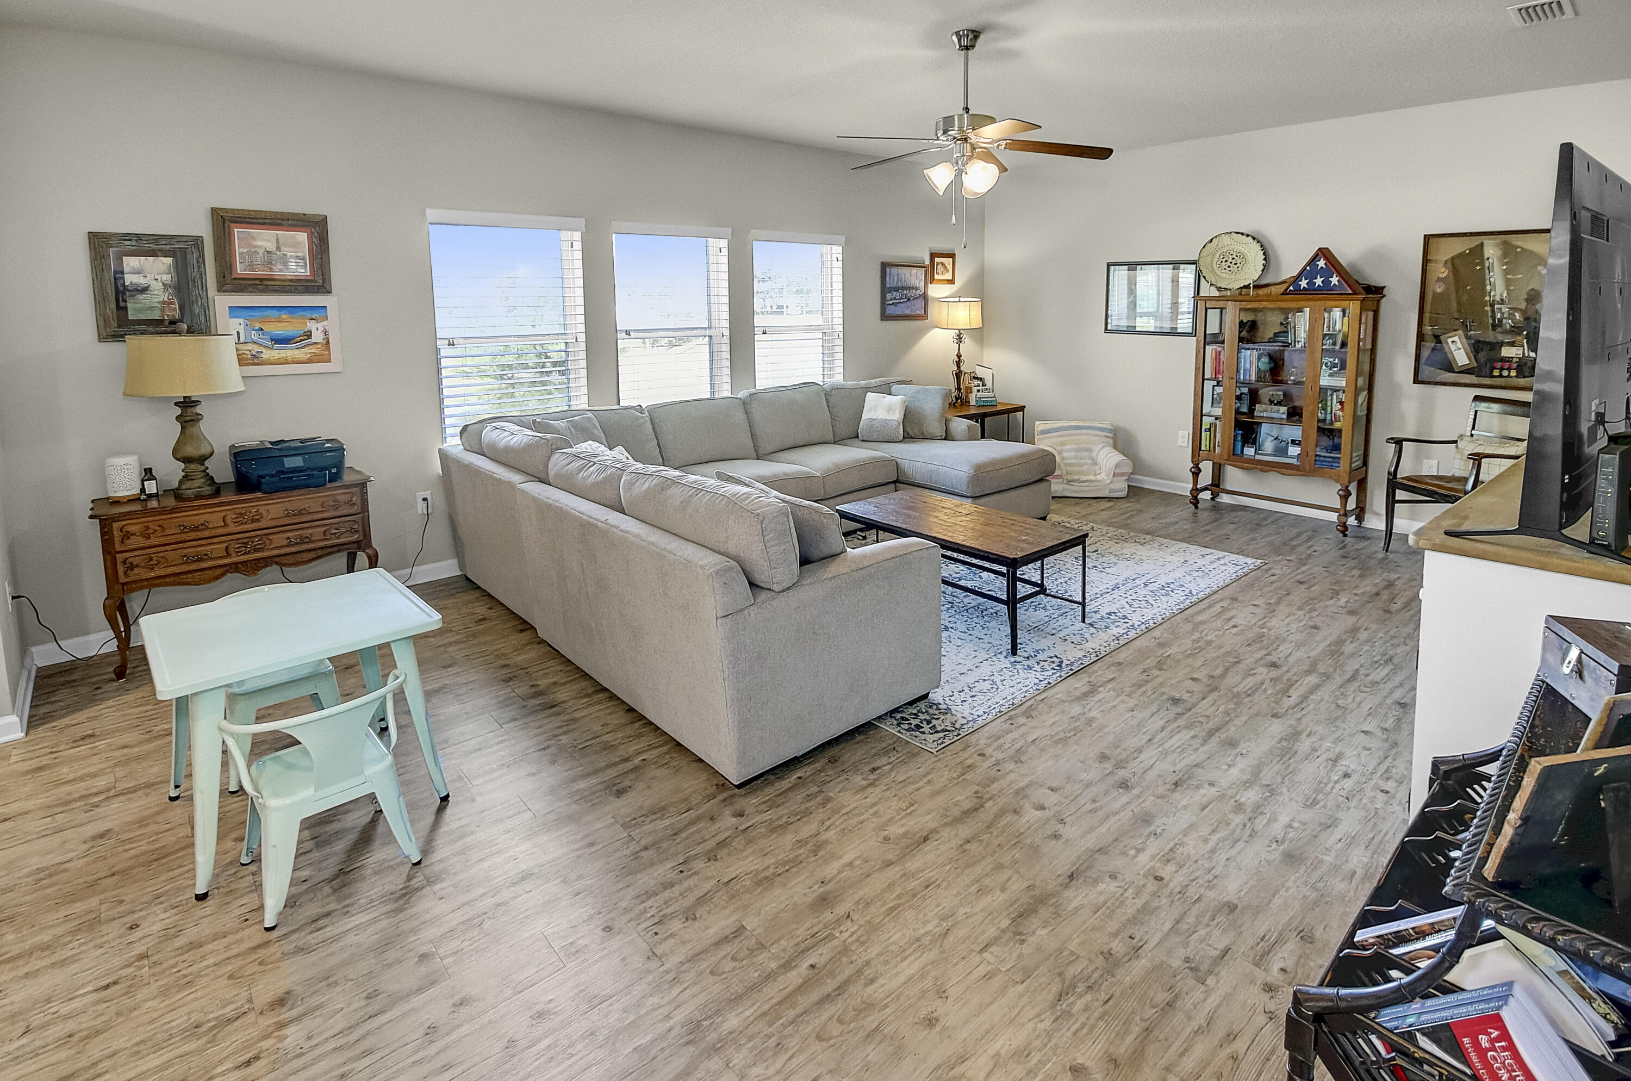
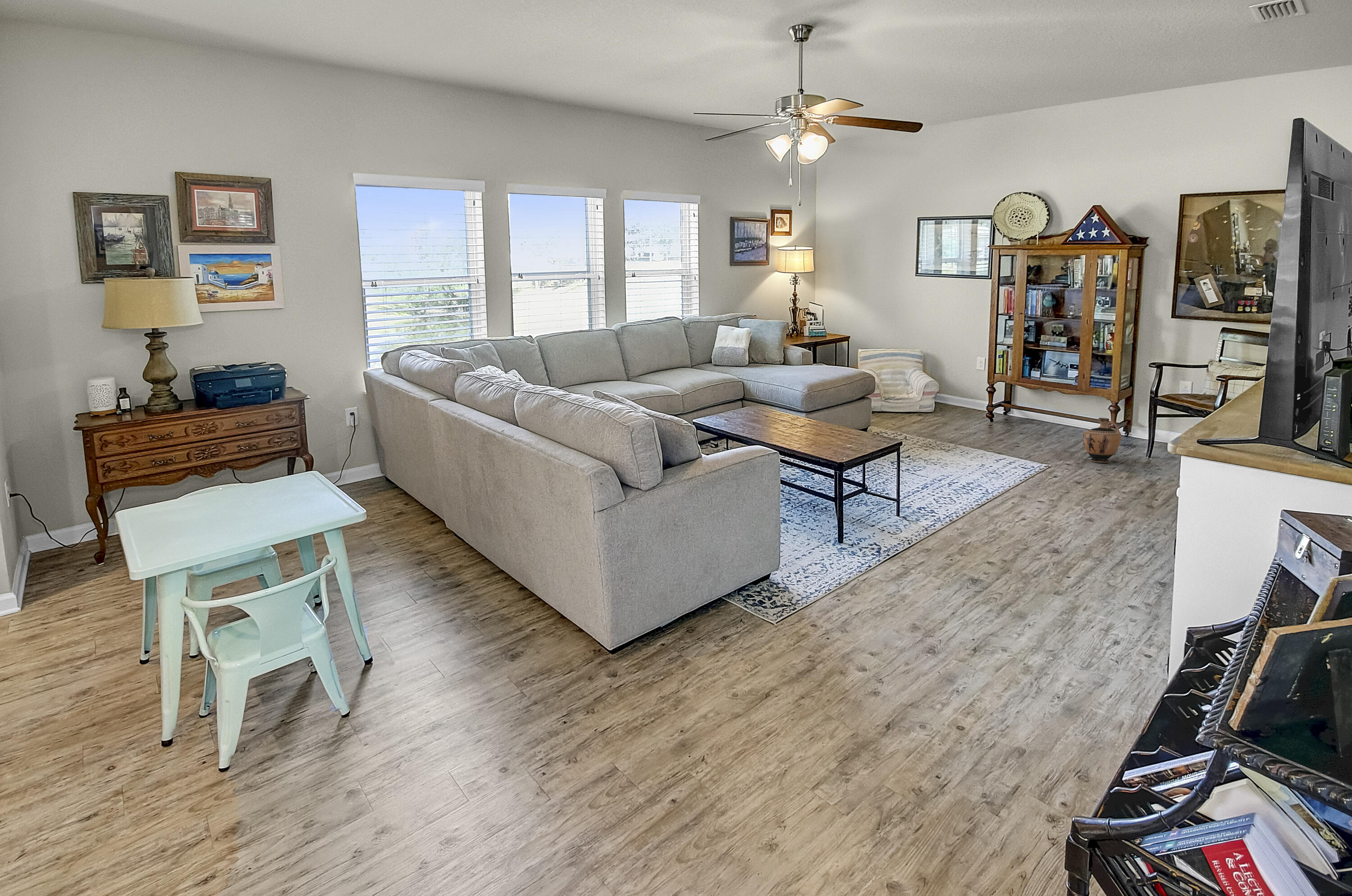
+ ceramic jug [1083,417,1122,463]
